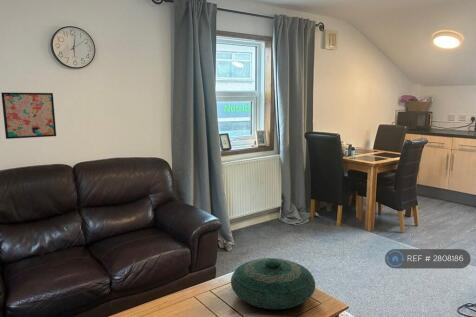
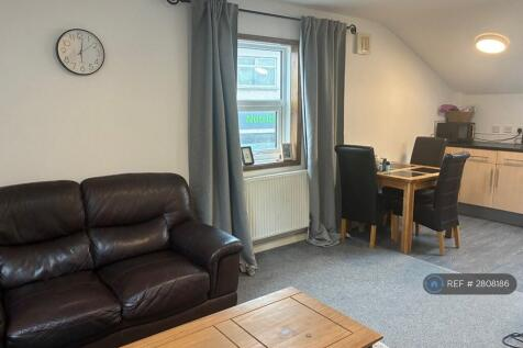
- wall art [0,91,57,140]
- decorative bowl [230,257,316,310]
